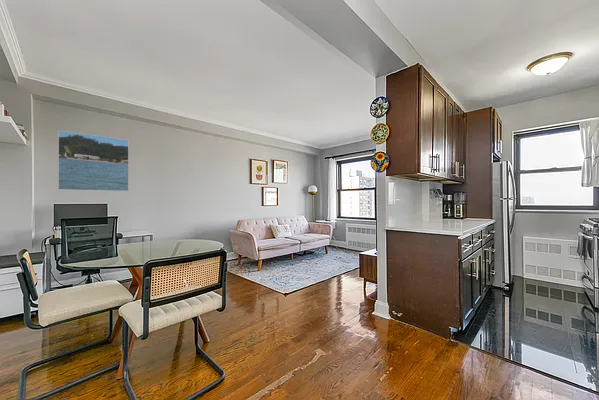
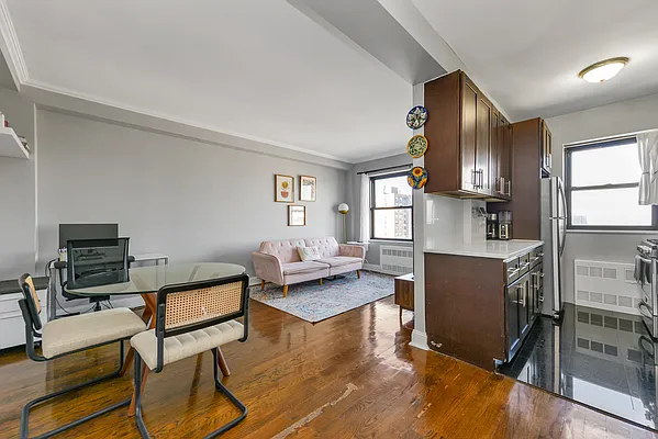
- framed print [57,129,130,192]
